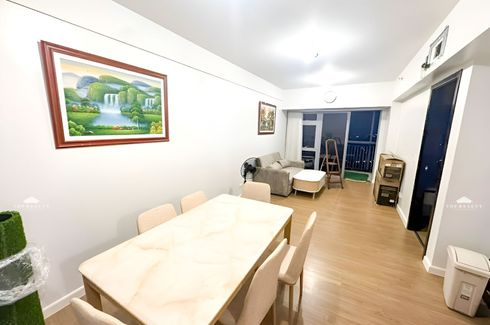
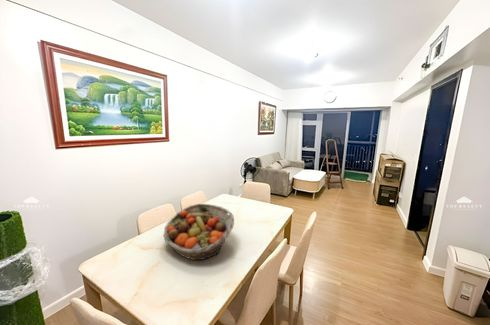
+ fruit basket [162,203,235,261]
